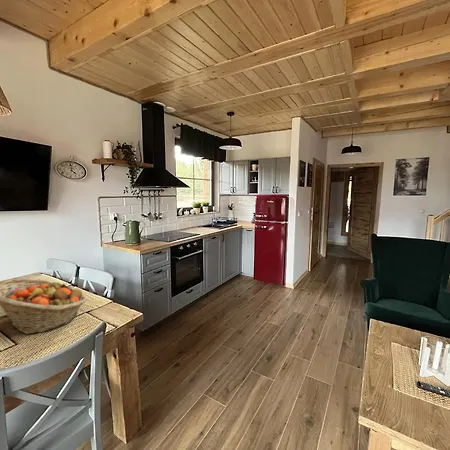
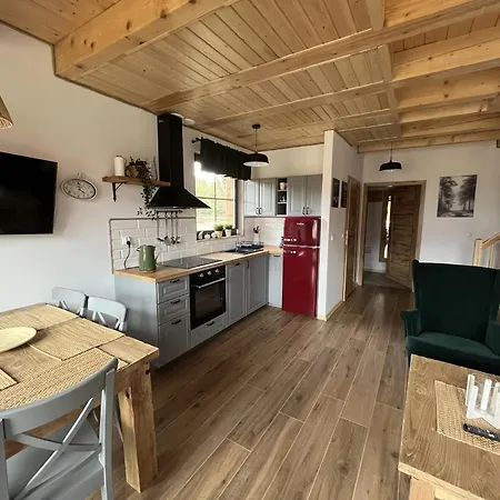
- fruit basket [0,278,88,335]
